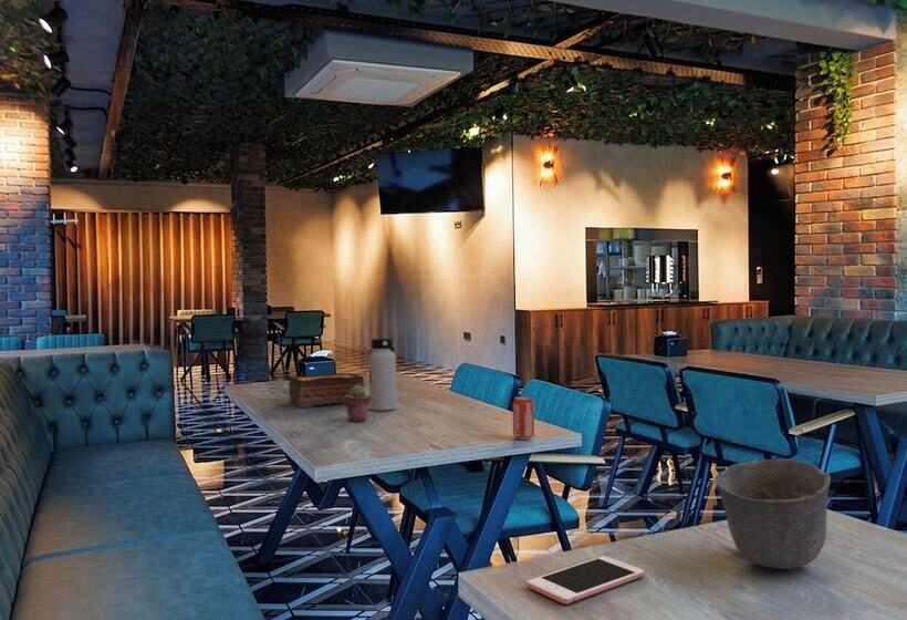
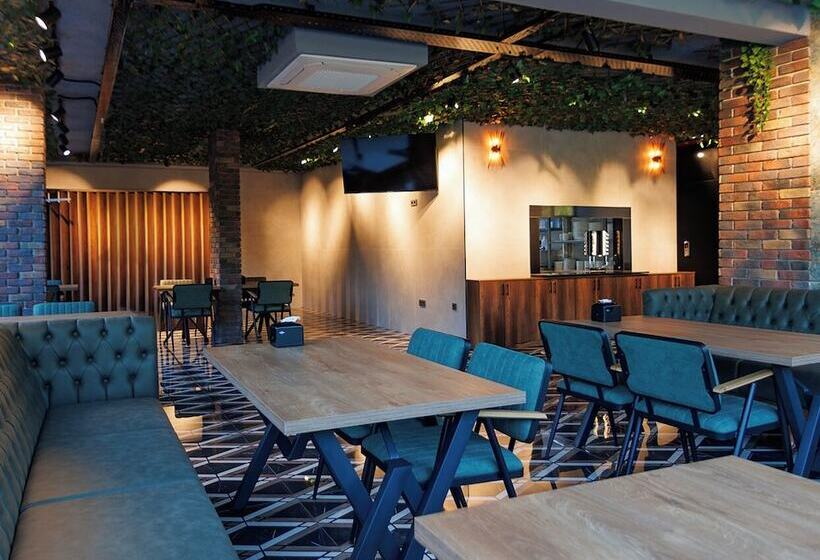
- potted succulent [344,385,371,423]
- beverage can [512,395,535,441]
- tissue box [288,372,365,409]
- water bottle [368,337,397,412]
- cup [713,458,832,569]
- cell phone [525,555,646,606]
